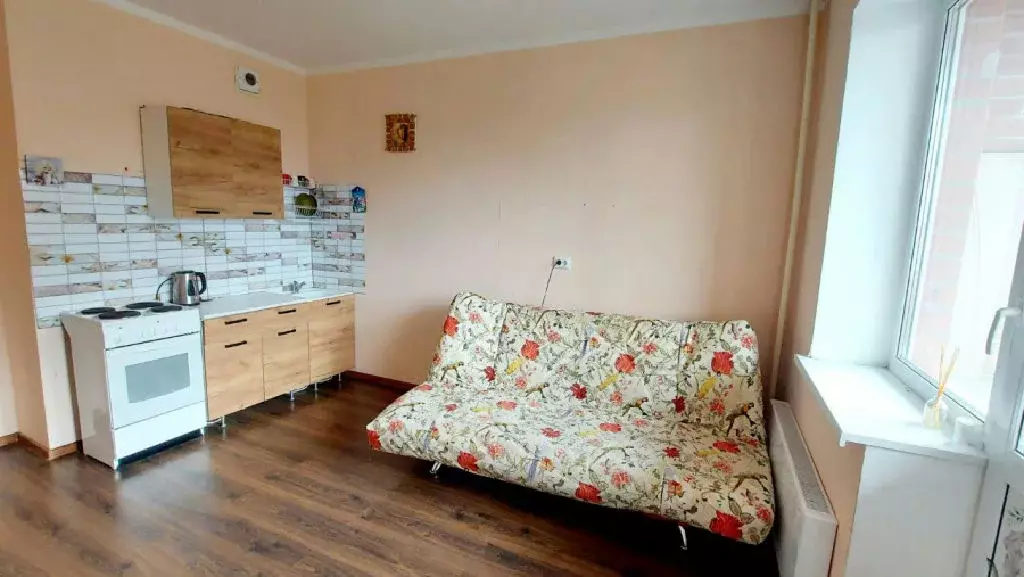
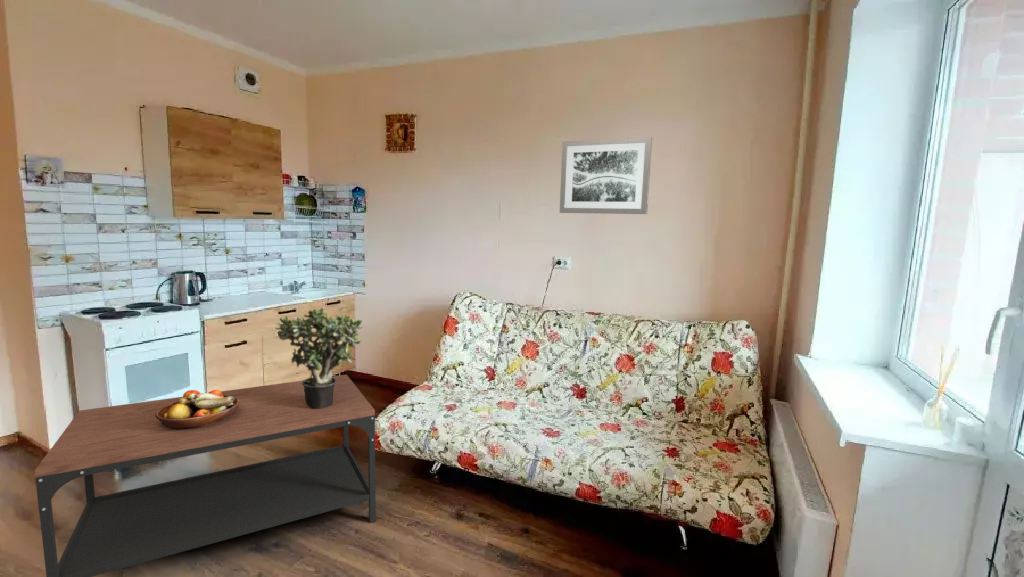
+ potted plant [273,307,363,409]
+ wall art [559,136,653,215]
+ coffee table [34,374,377,577]
+ fruit bowl [155,389,239,430]
